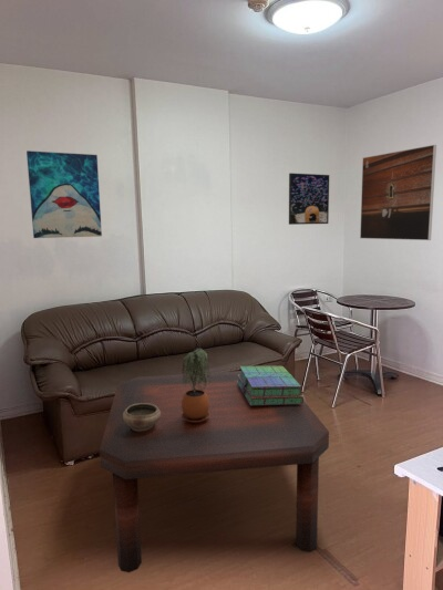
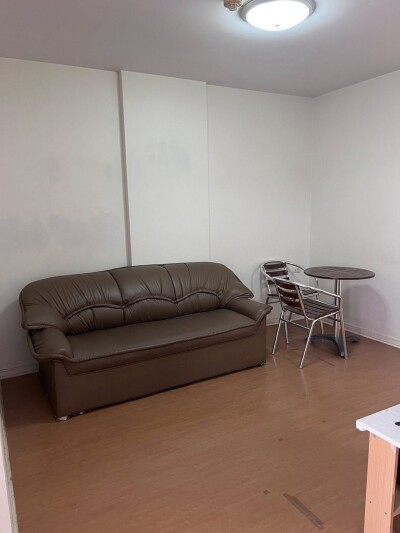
- stack of books [237,365,305,405]
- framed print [288,172,330,226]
- wall art [25,149,103,239]
- coffee table [99,370,330,573]
- ceramic bowl [123,403,161,432]
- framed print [359,144,437,241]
- potted plant [182,346,210,423]
